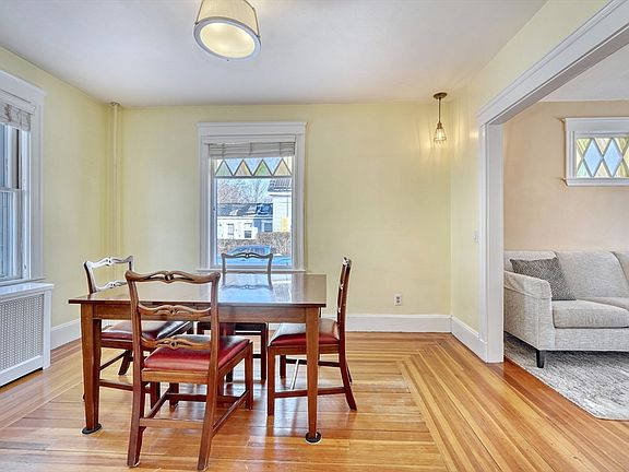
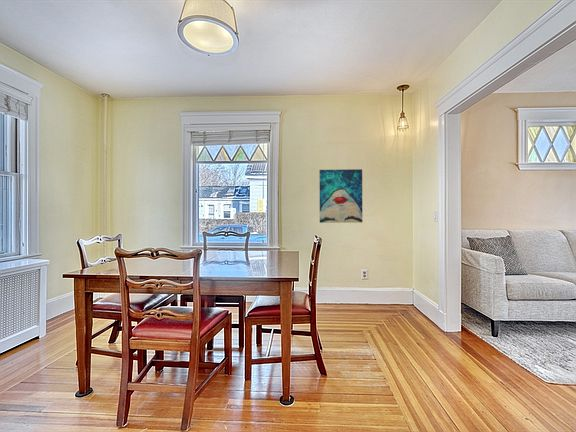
+ wall art [318,168,363,224]
